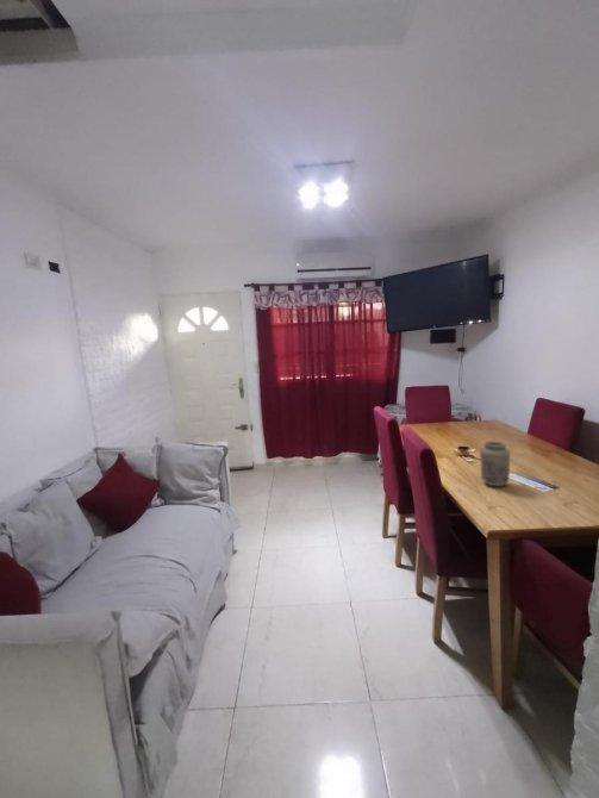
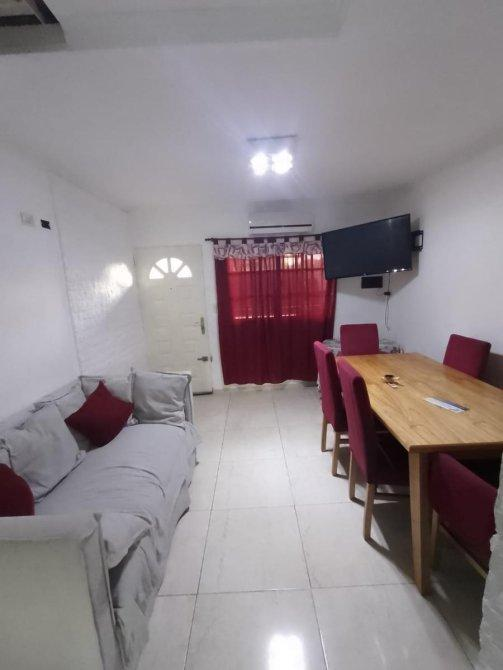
- vase [479,439,511,487]
